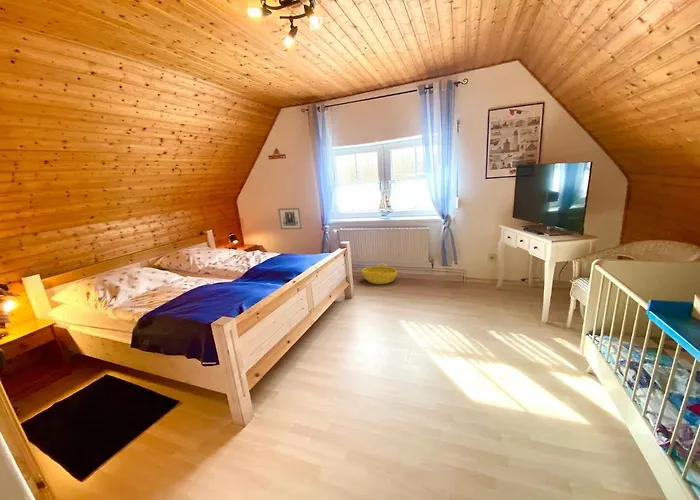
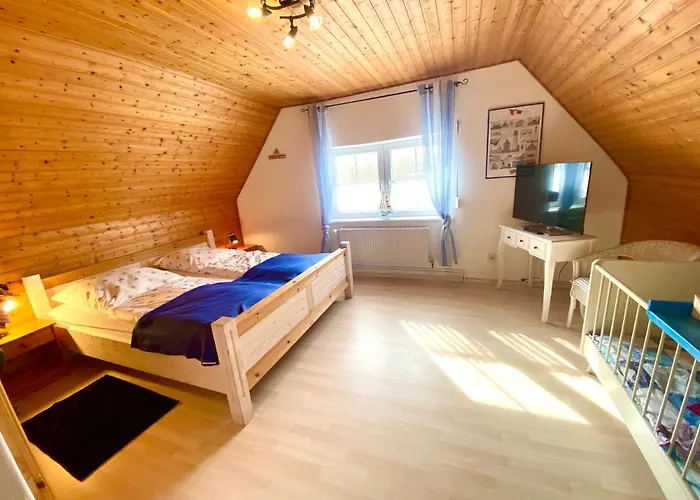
- wall art [277,207,303,230]
- basket [361,263,398,285]
